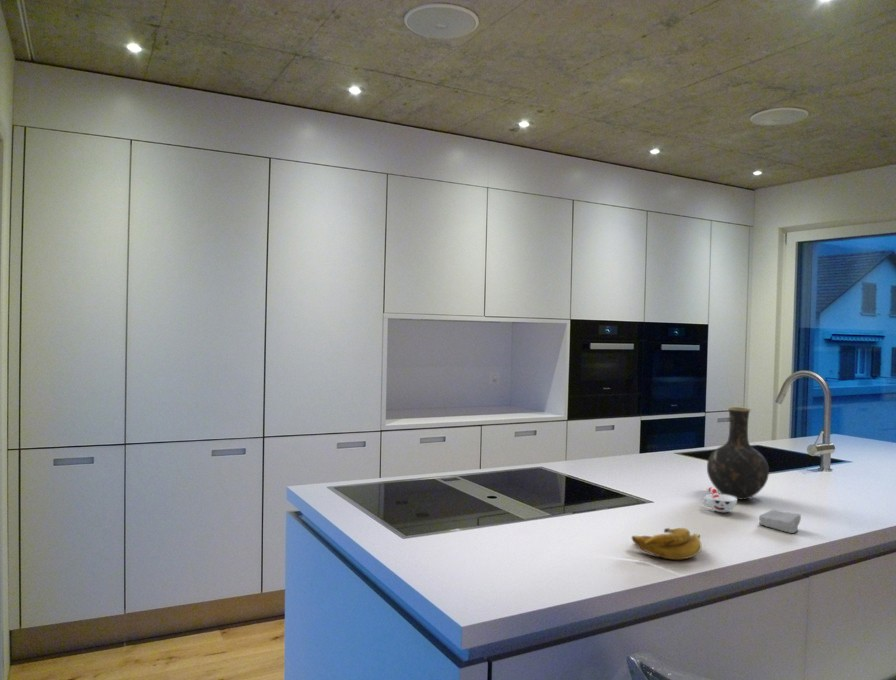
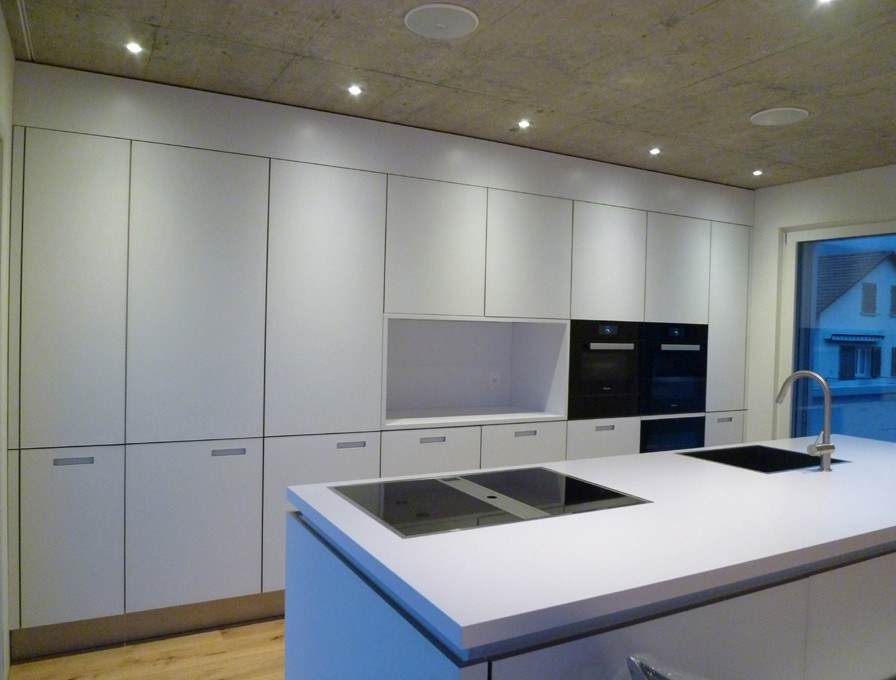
- soap bar [758,509,802,534]
- vase [706,406,770,501]
- cup [702,486,738,513]
- banana [631,527,702,561]
